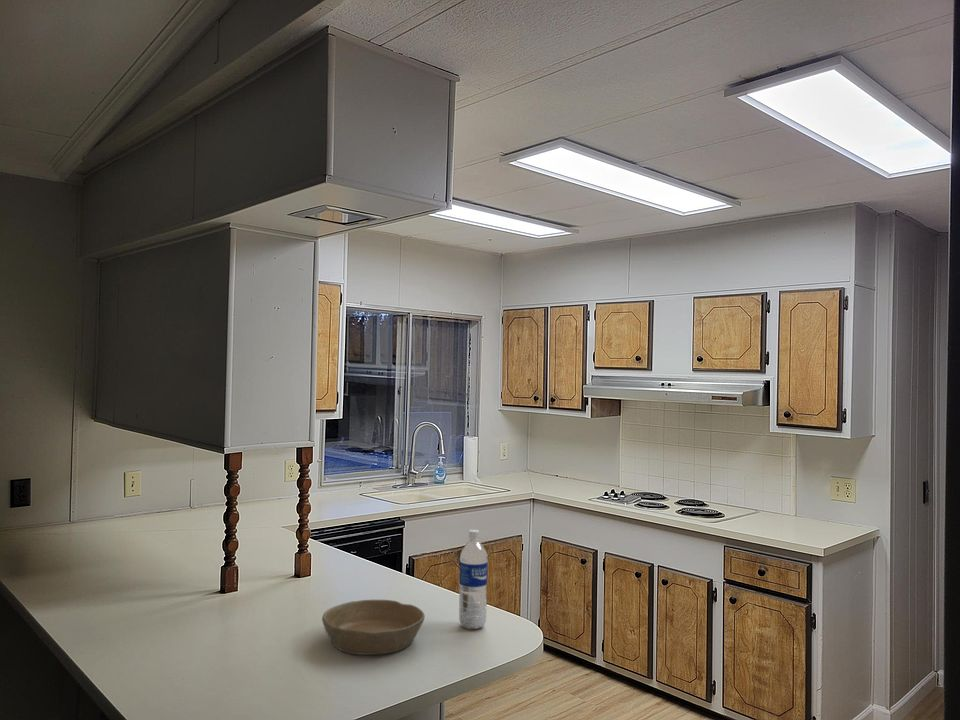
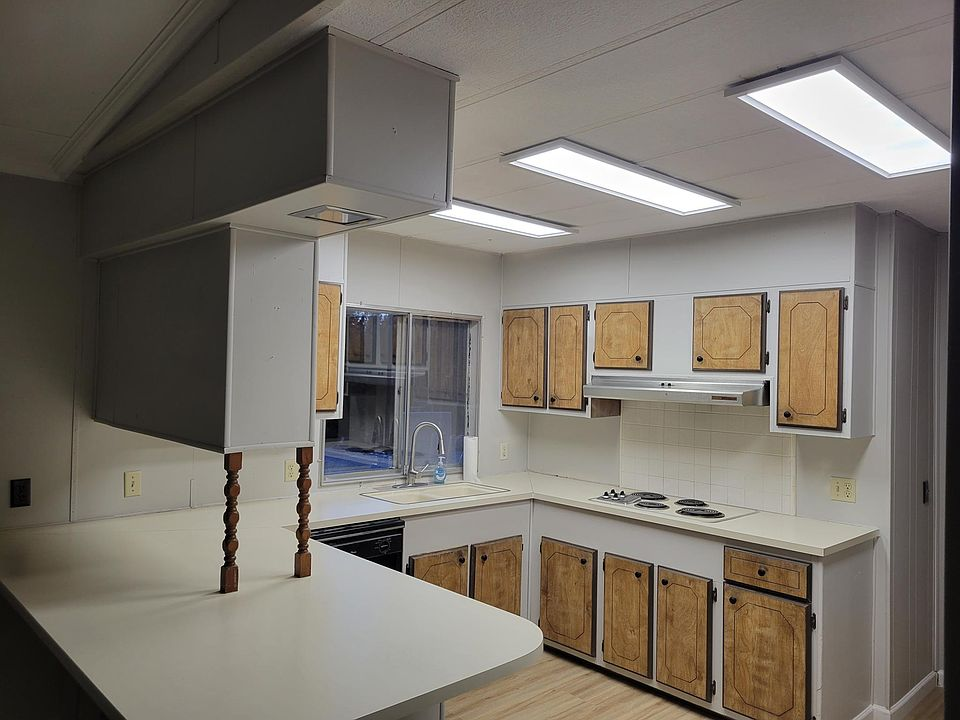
- bowl [321,599,426,656]
- water bottle [458,529,489,630]
